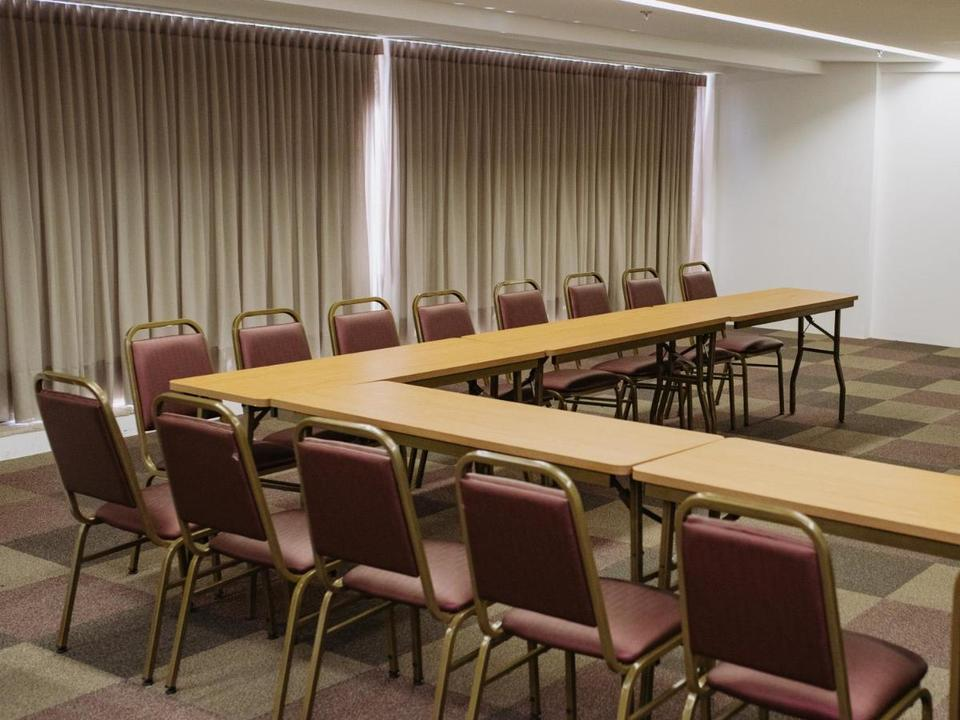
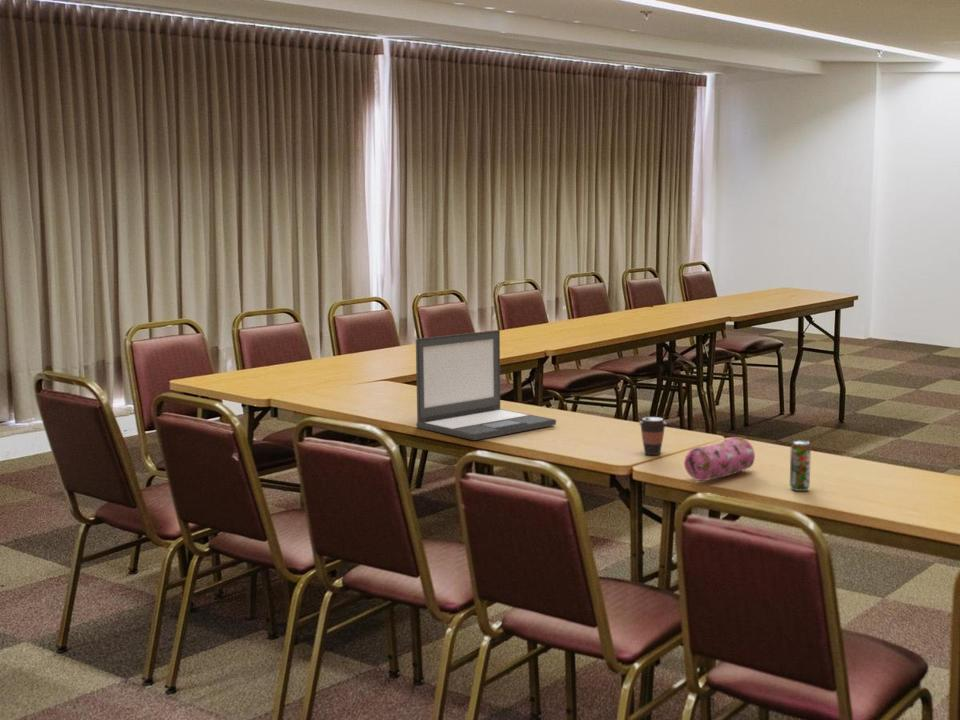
+ beverage can [789,439,812,492]
+ laptop [415,329,557,441]
+ pencil case [683,436,756,482]
+ coffee cup [638,416,668,456]
